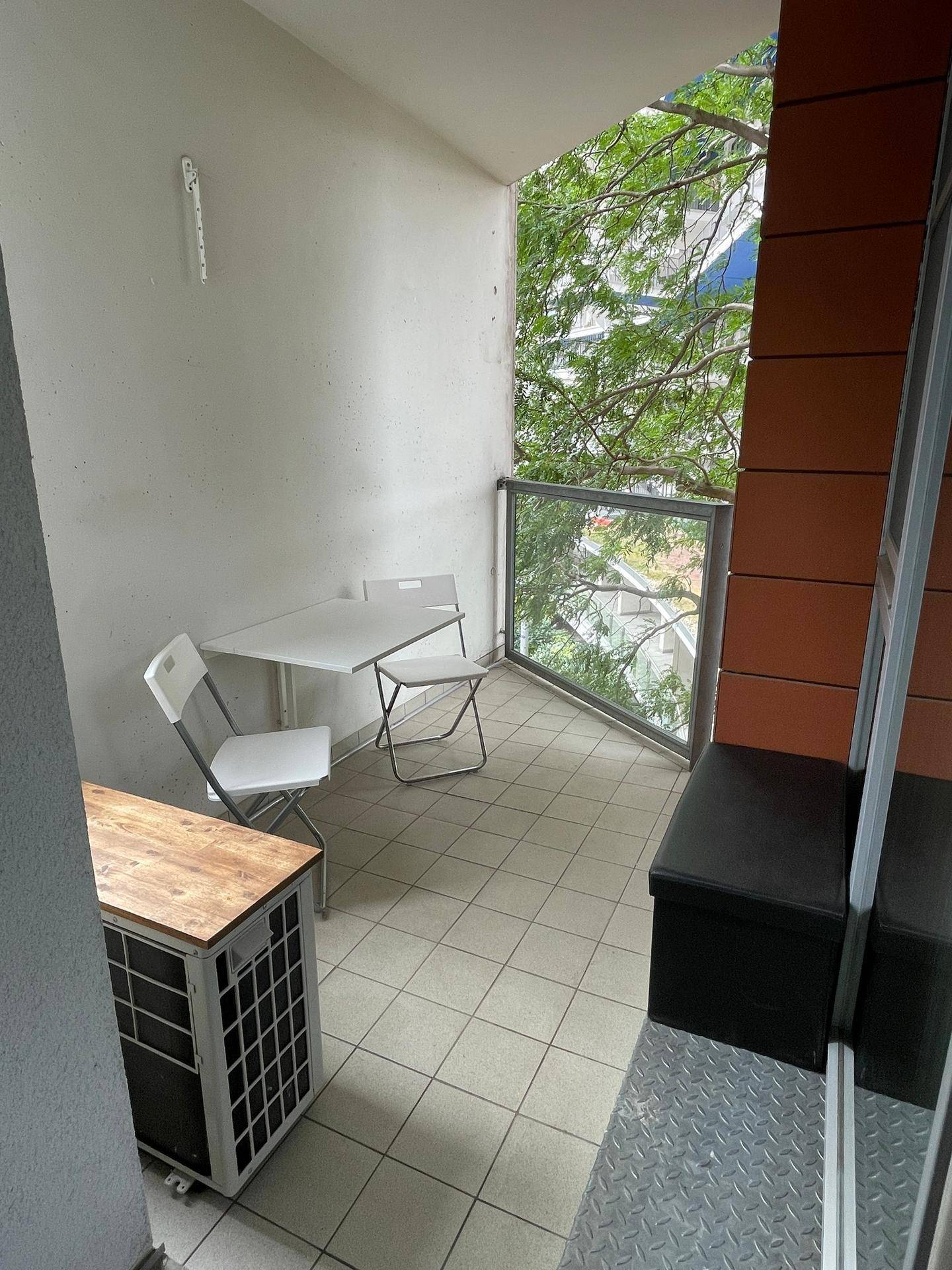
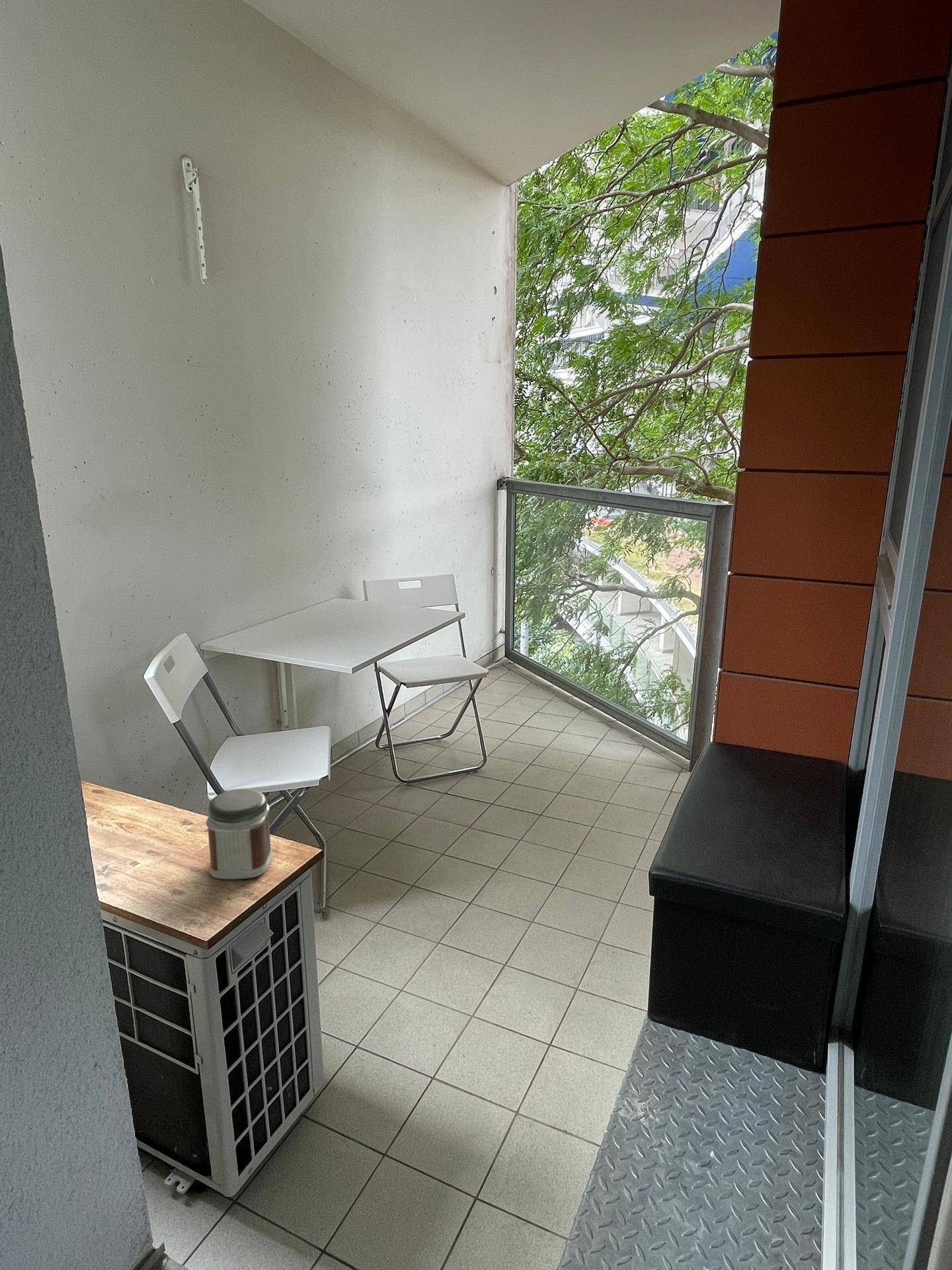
+ jar [206,788,273,880]
